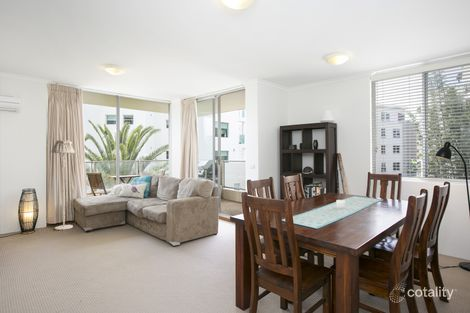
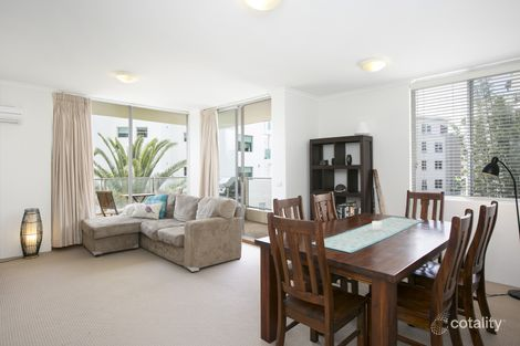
- floor lamp [50,139,76,231]
